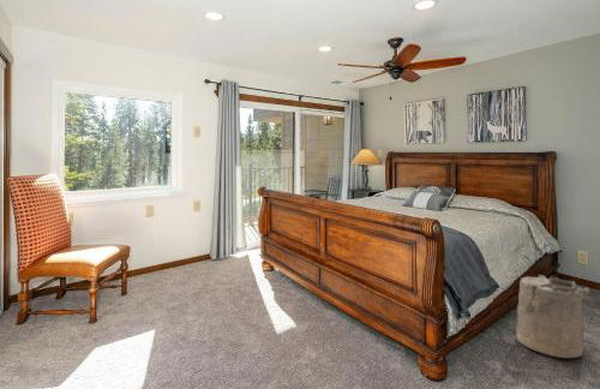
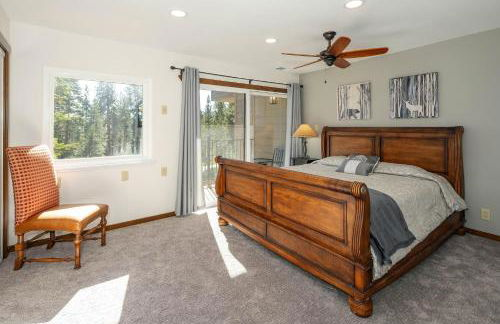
- laundry hamper [515,274,590,359]
